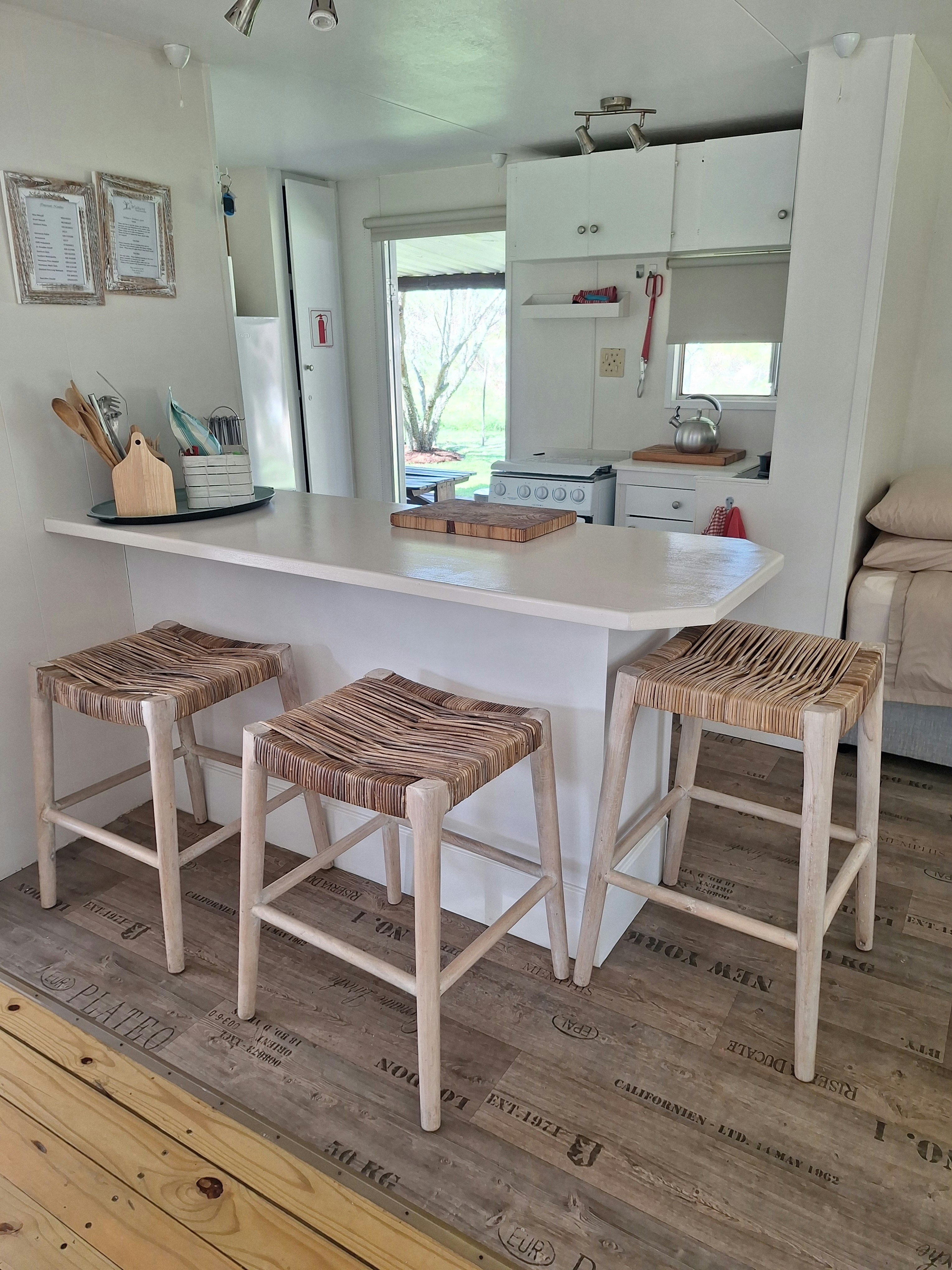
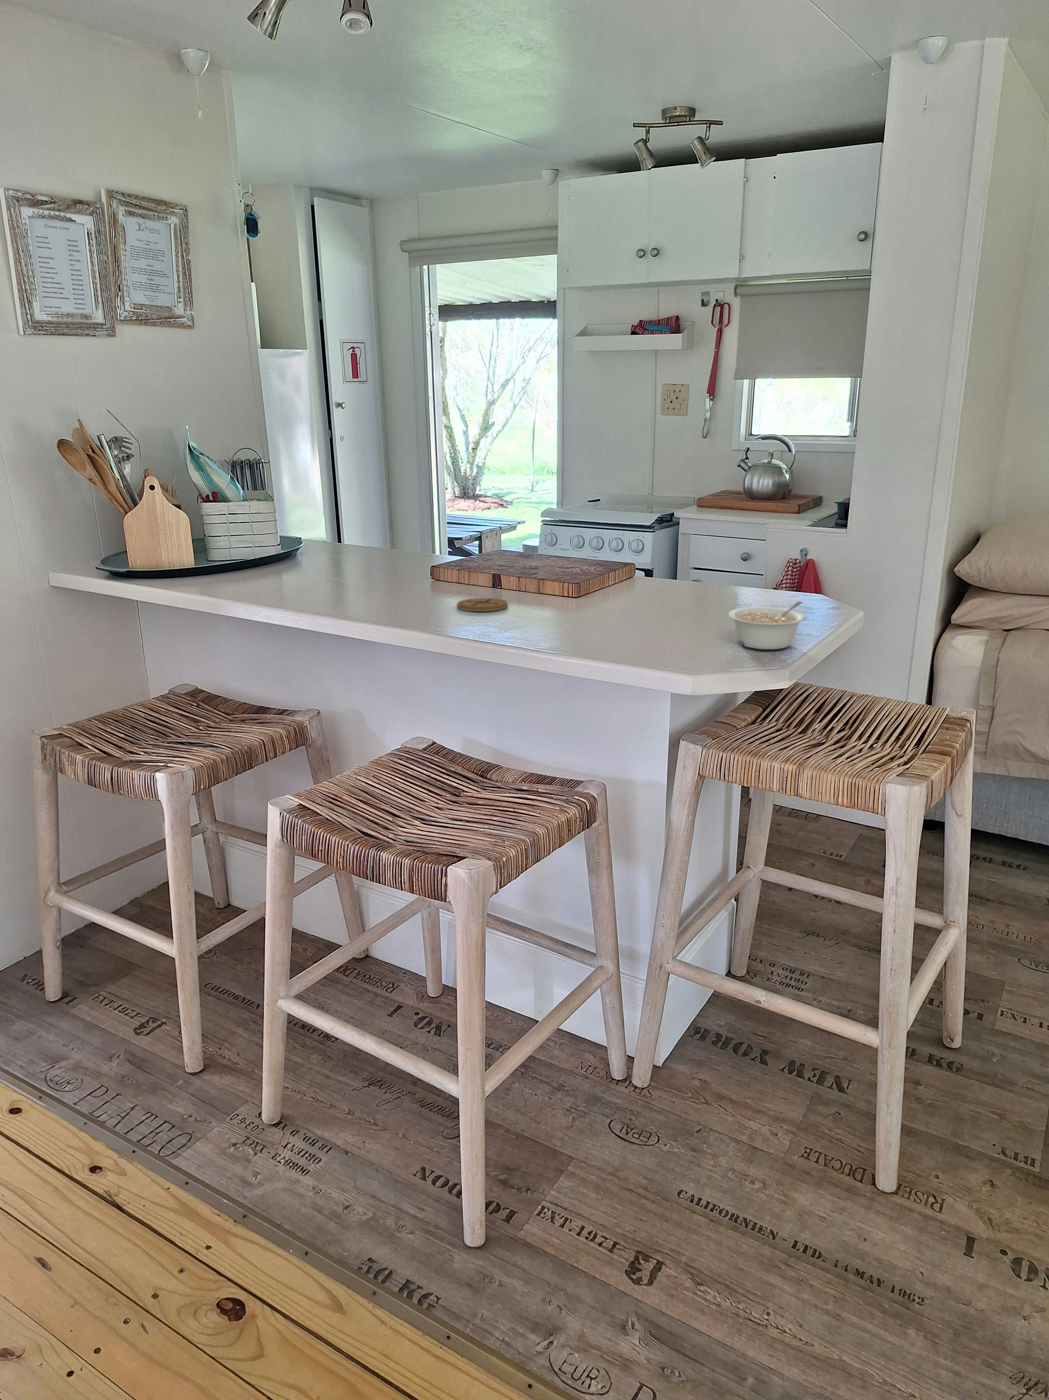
+ legume [728,601,805,650]
+ coaster [456,597,508,612]
